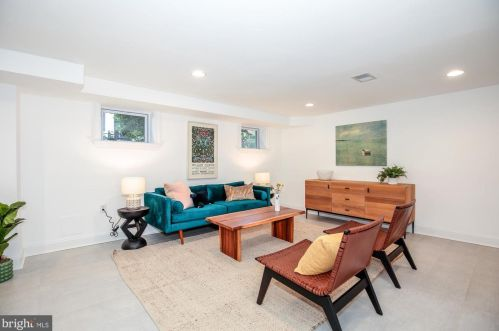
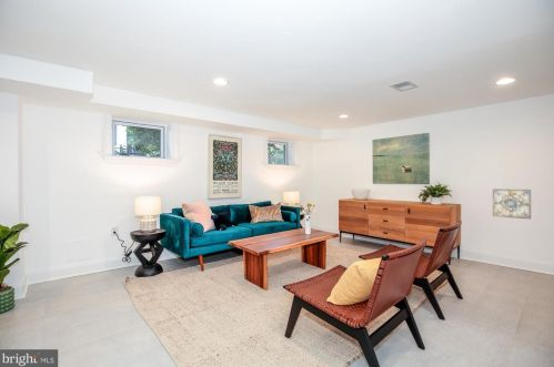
+ wall art [492,187,532,221]
